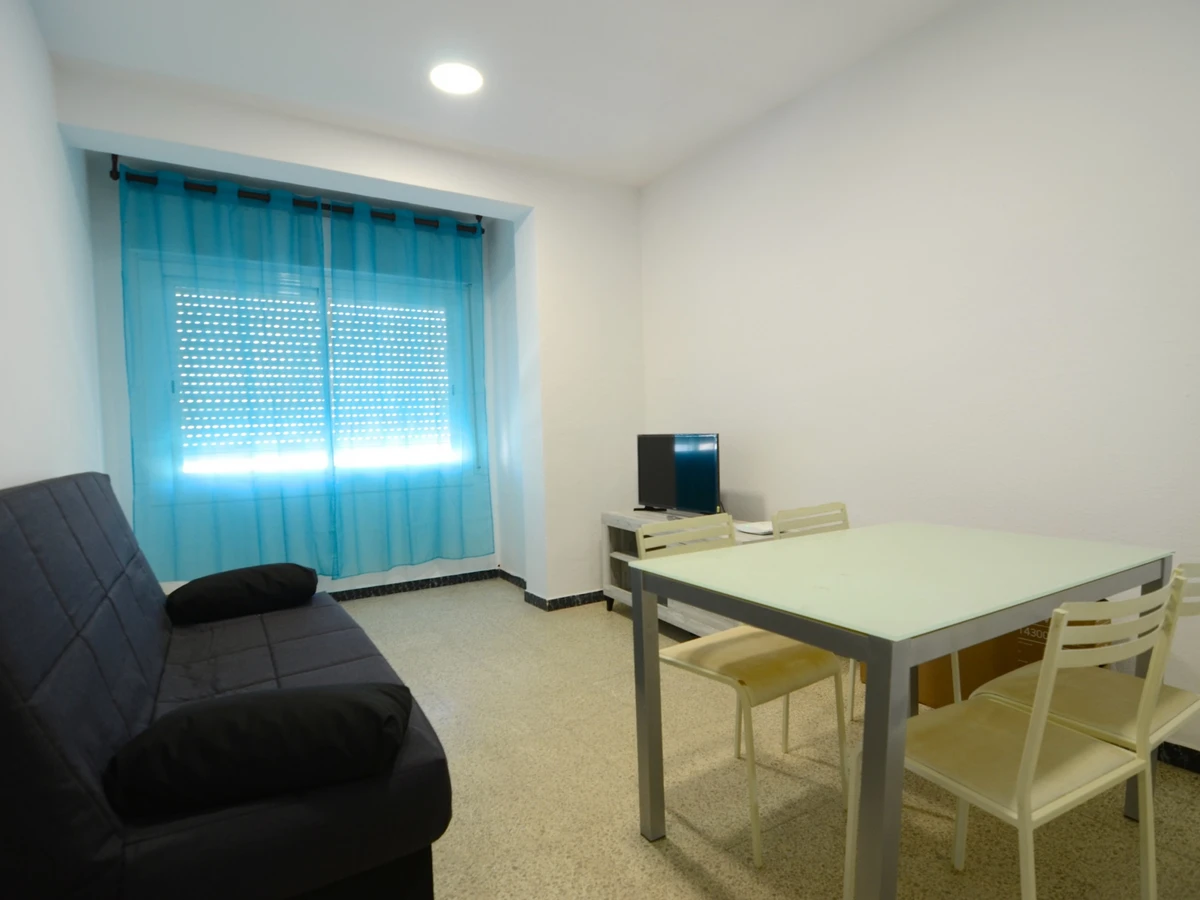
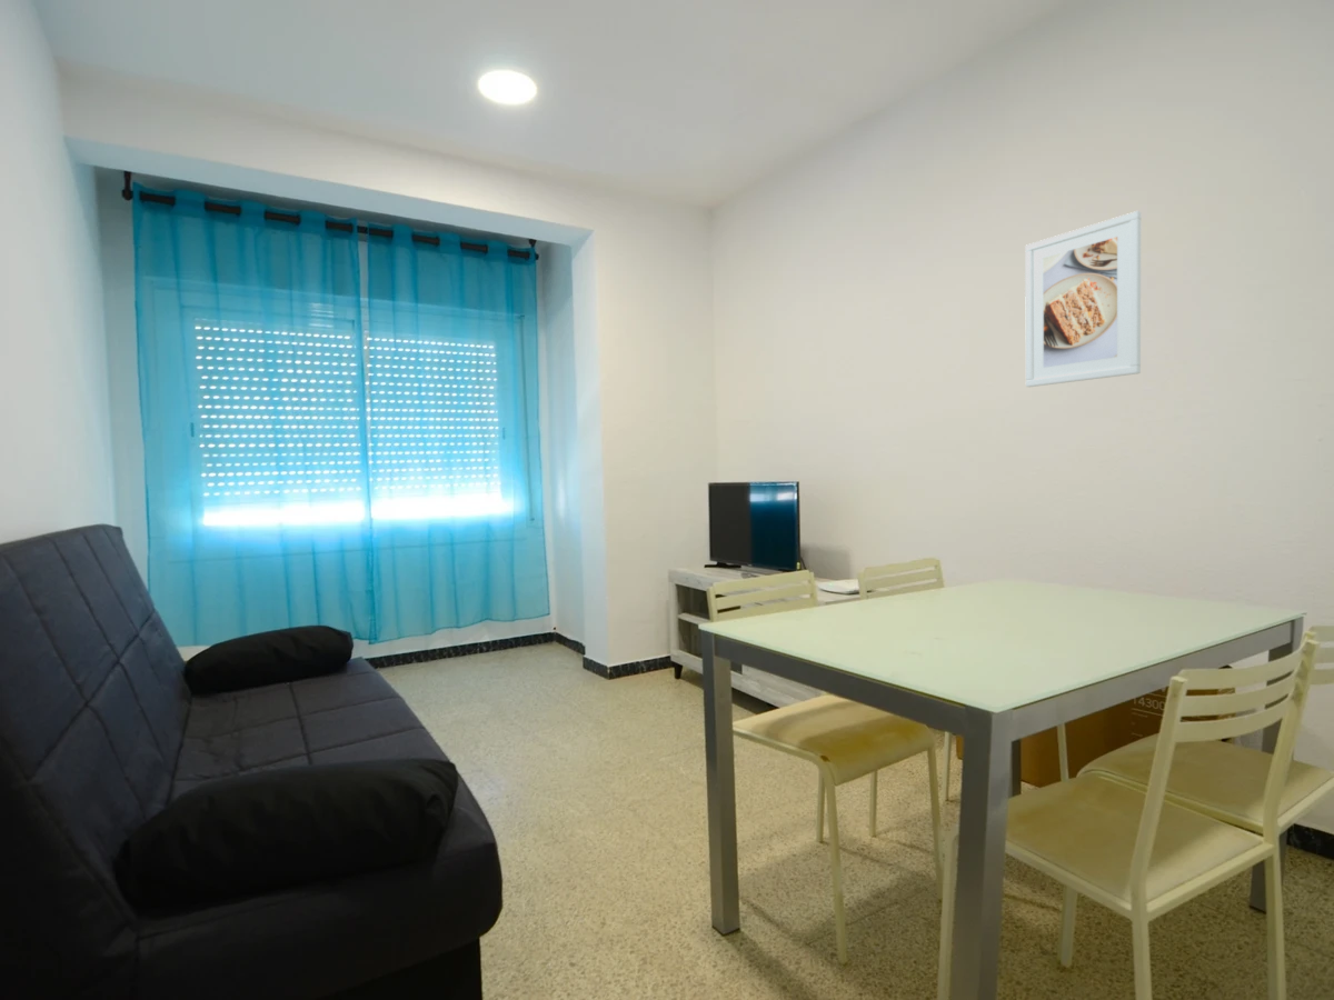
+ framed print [1024,210,1142,388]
